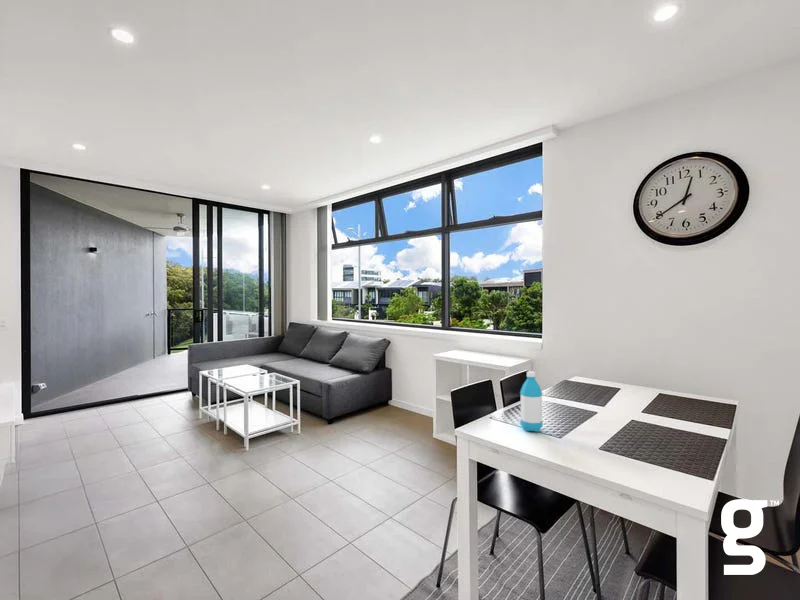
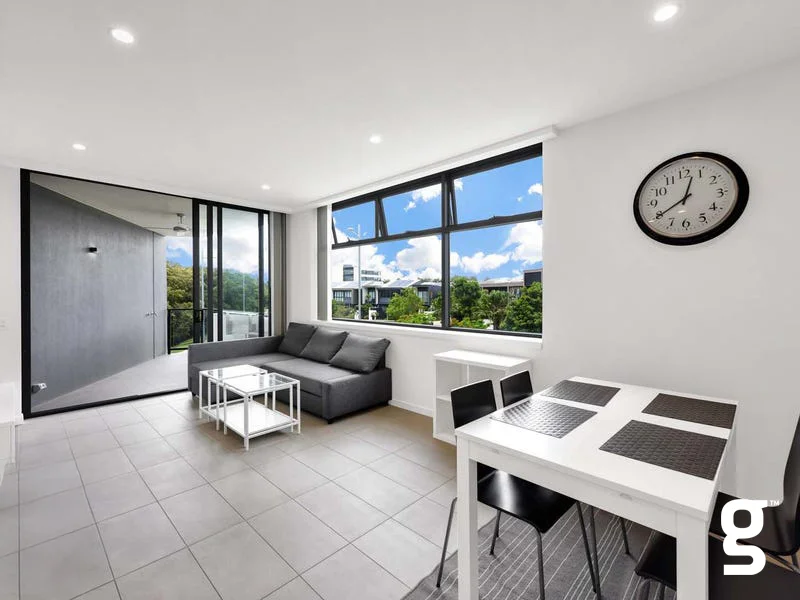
- water bottle [519,370,544,433]
